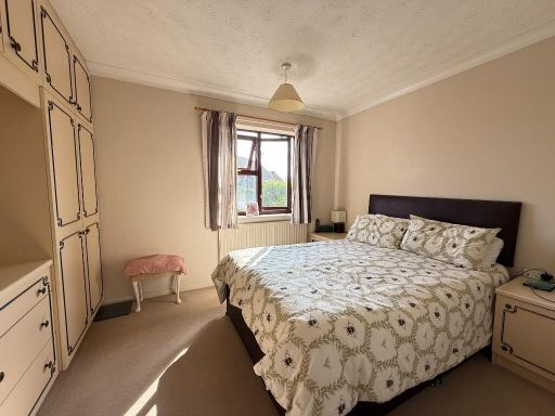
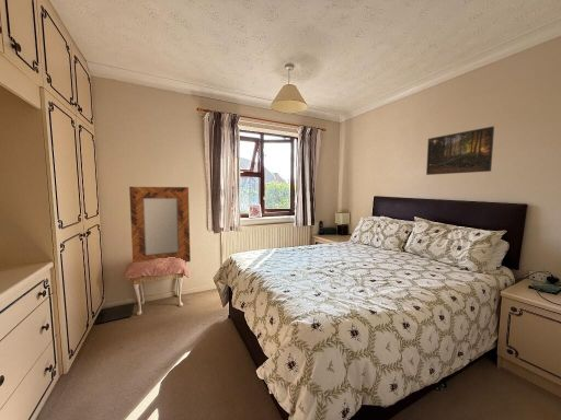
+ home mirror [128,186,192,264]
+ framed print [425,126,495,176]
